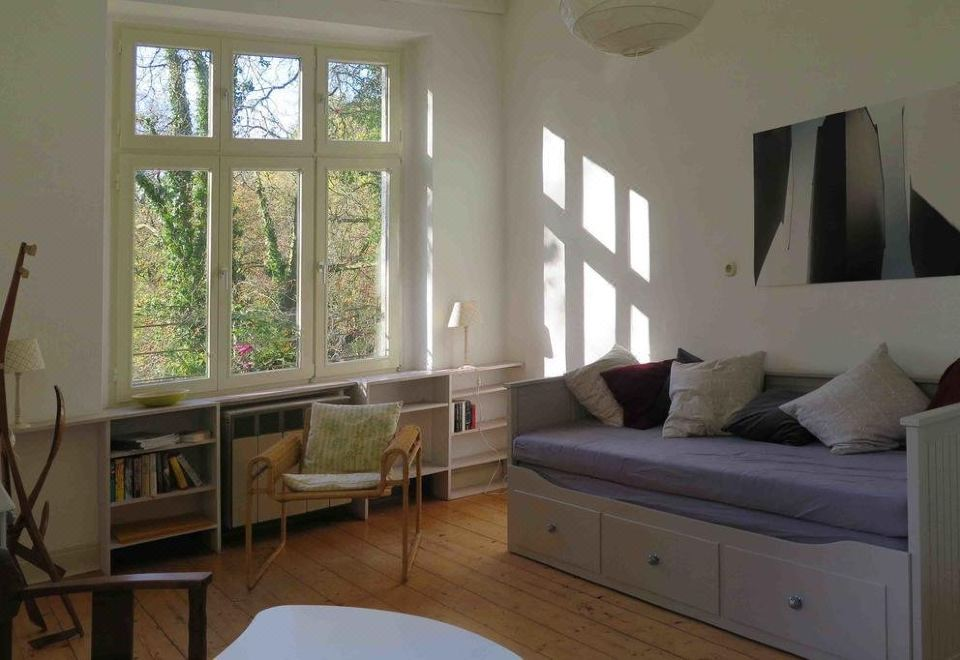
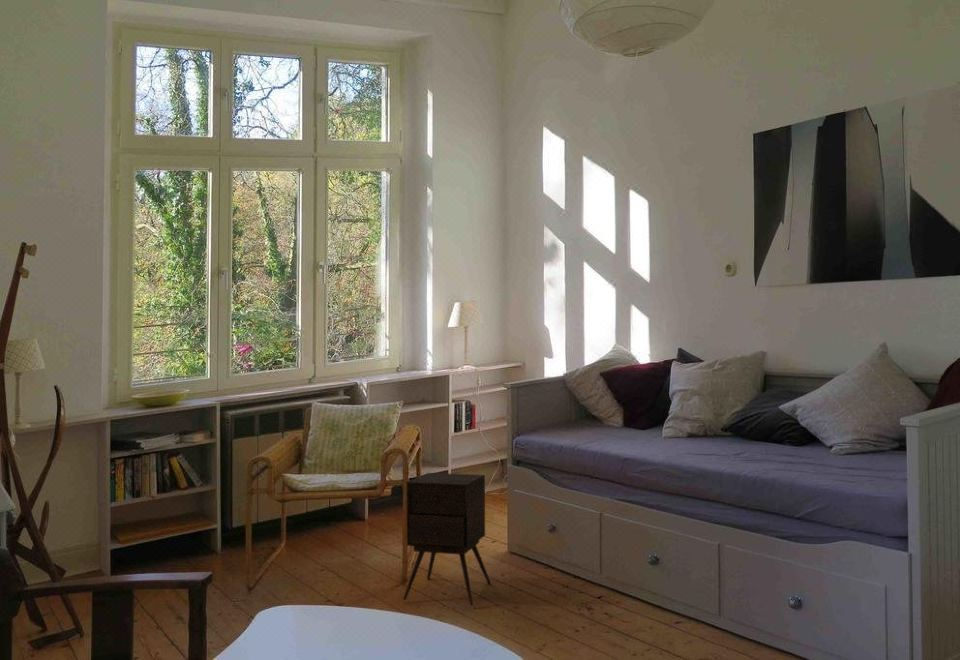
+ side table [402,472,492,606]
